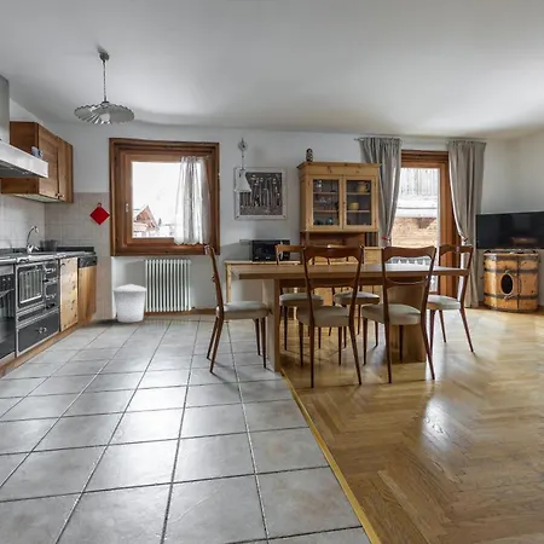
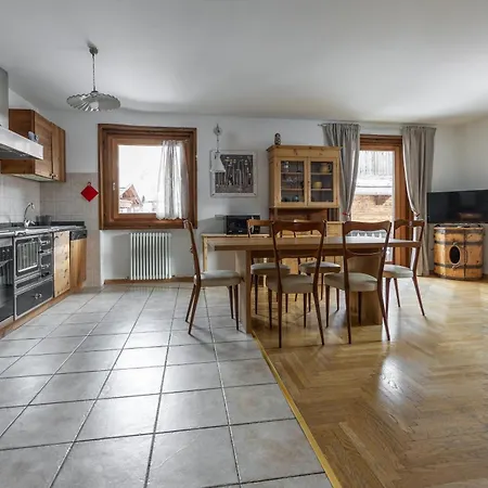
- trash can [111,283,147,323]
